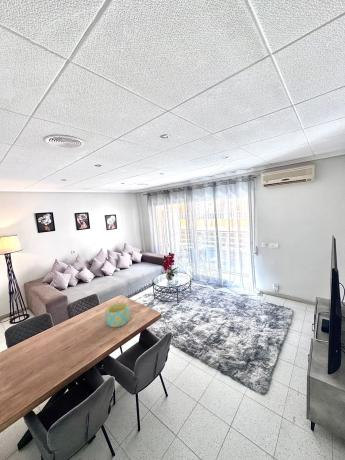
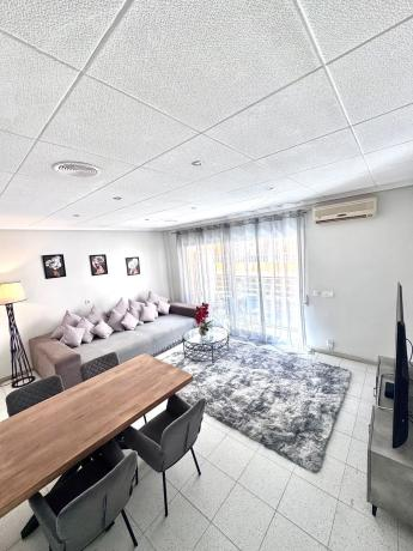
- bowl [104,302,131,328]
